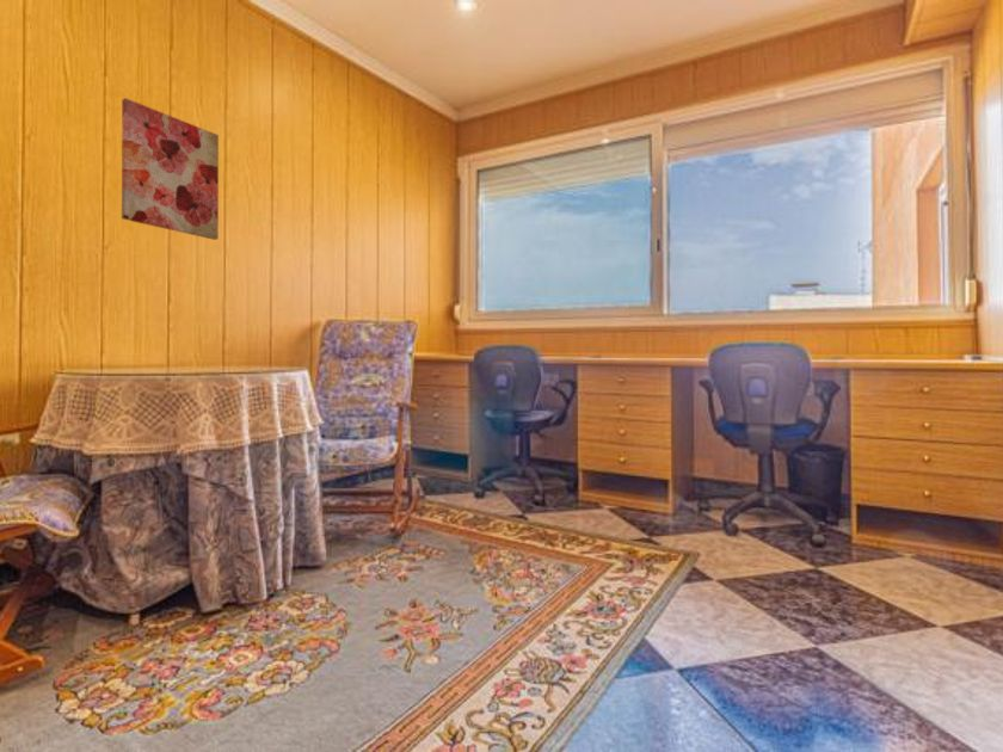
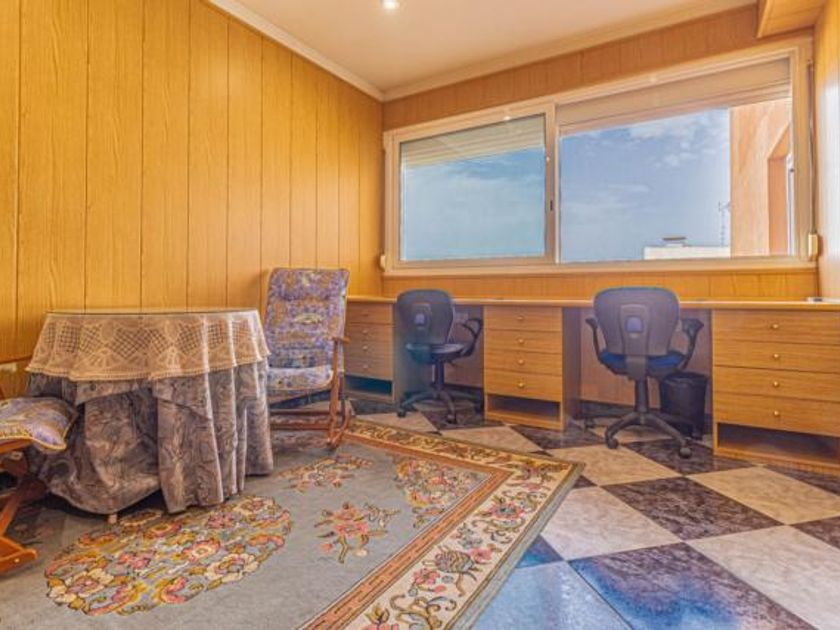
- wall art [121,97,220,241]
